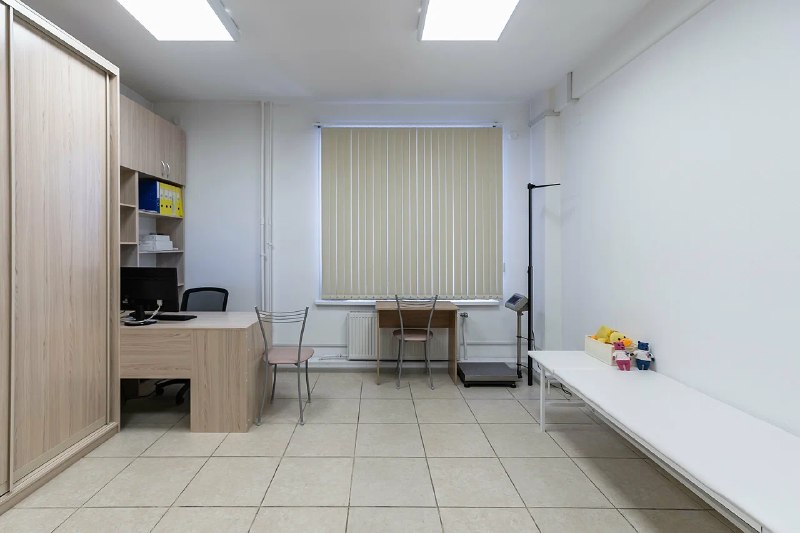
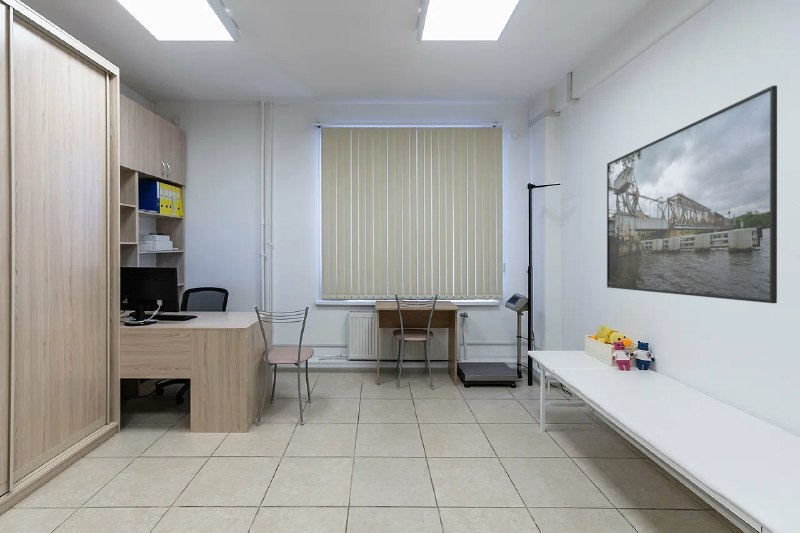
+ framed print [606,85,778,304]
